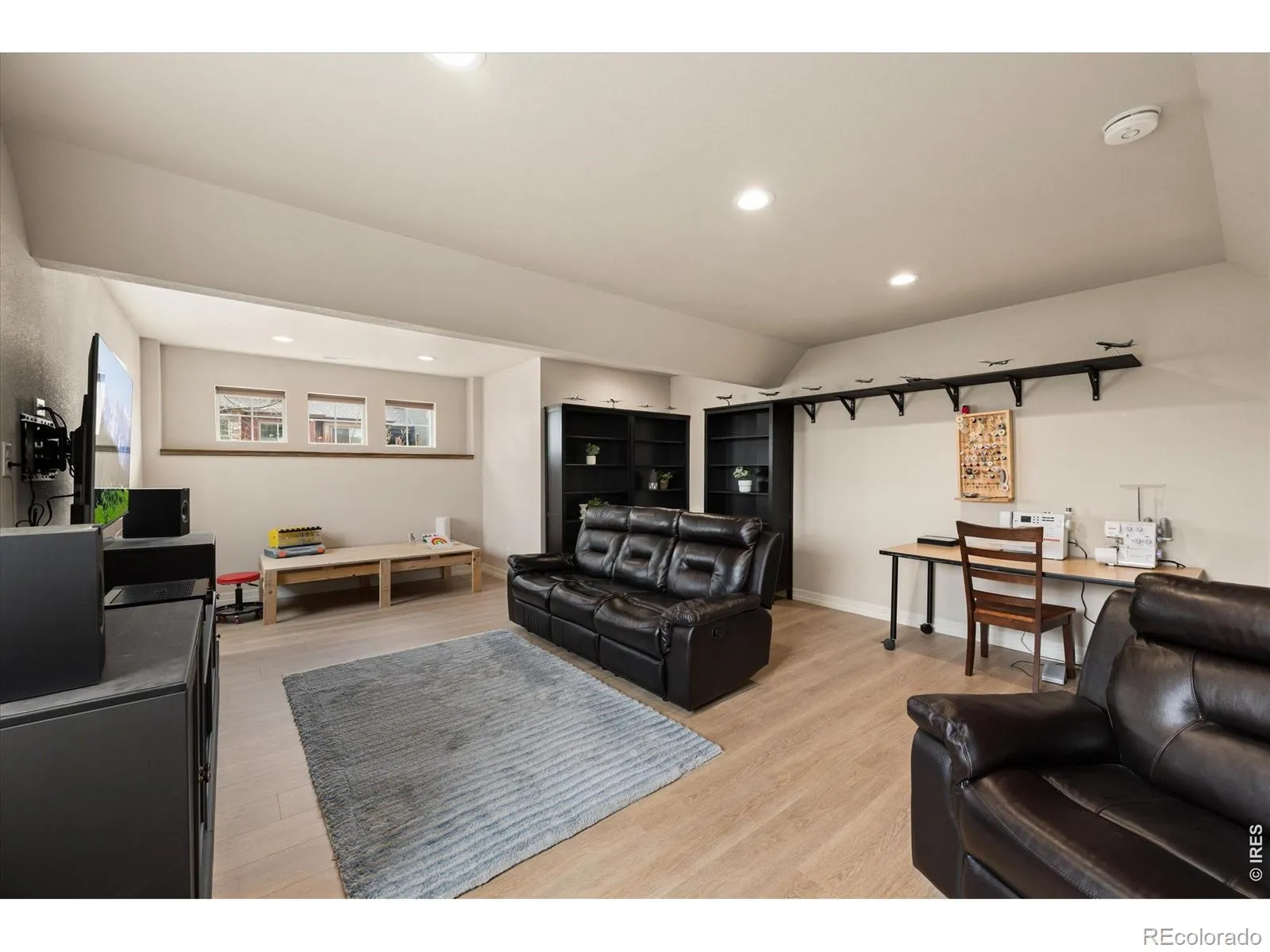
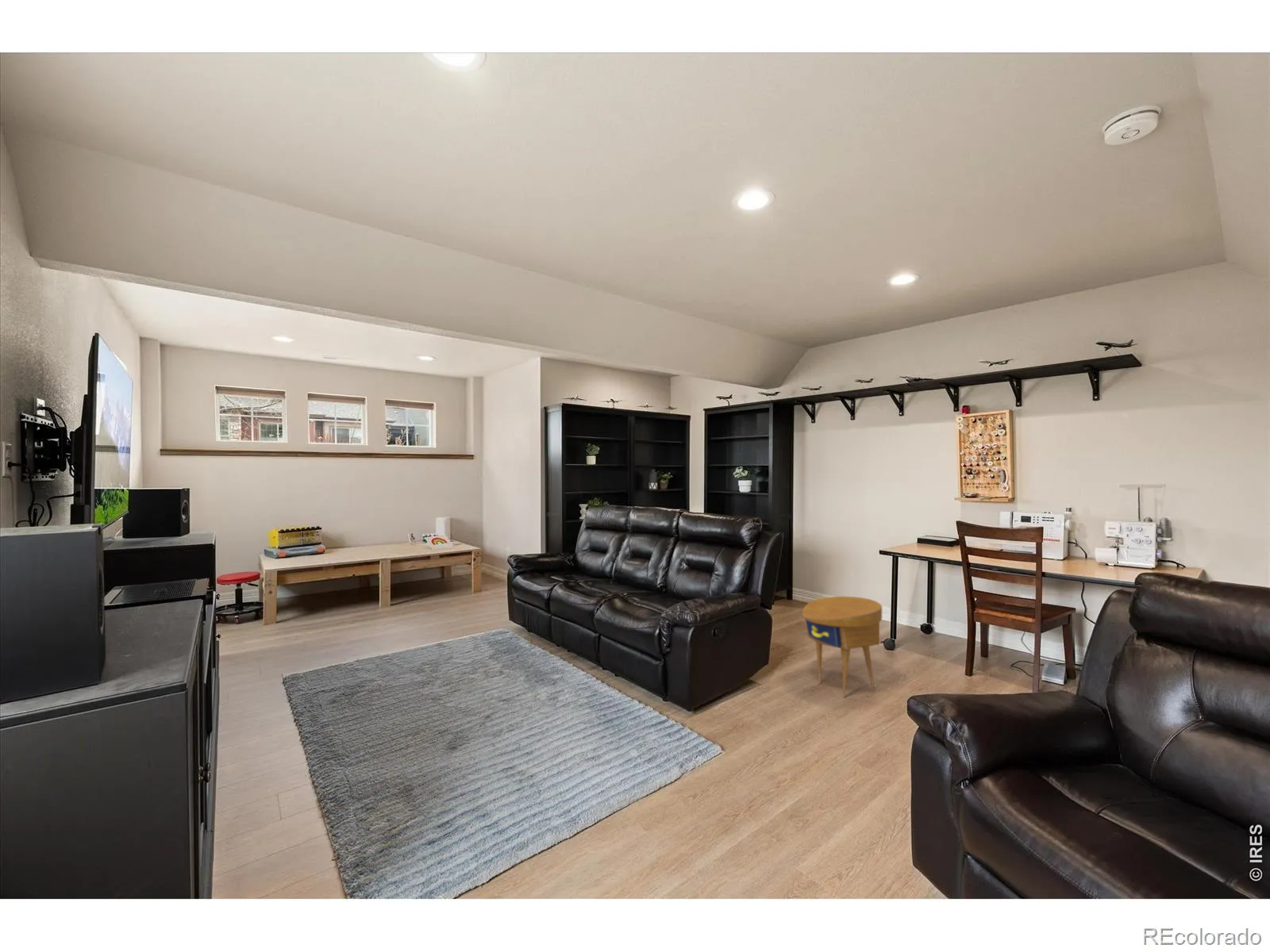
+ side table [801,596,883,698]
